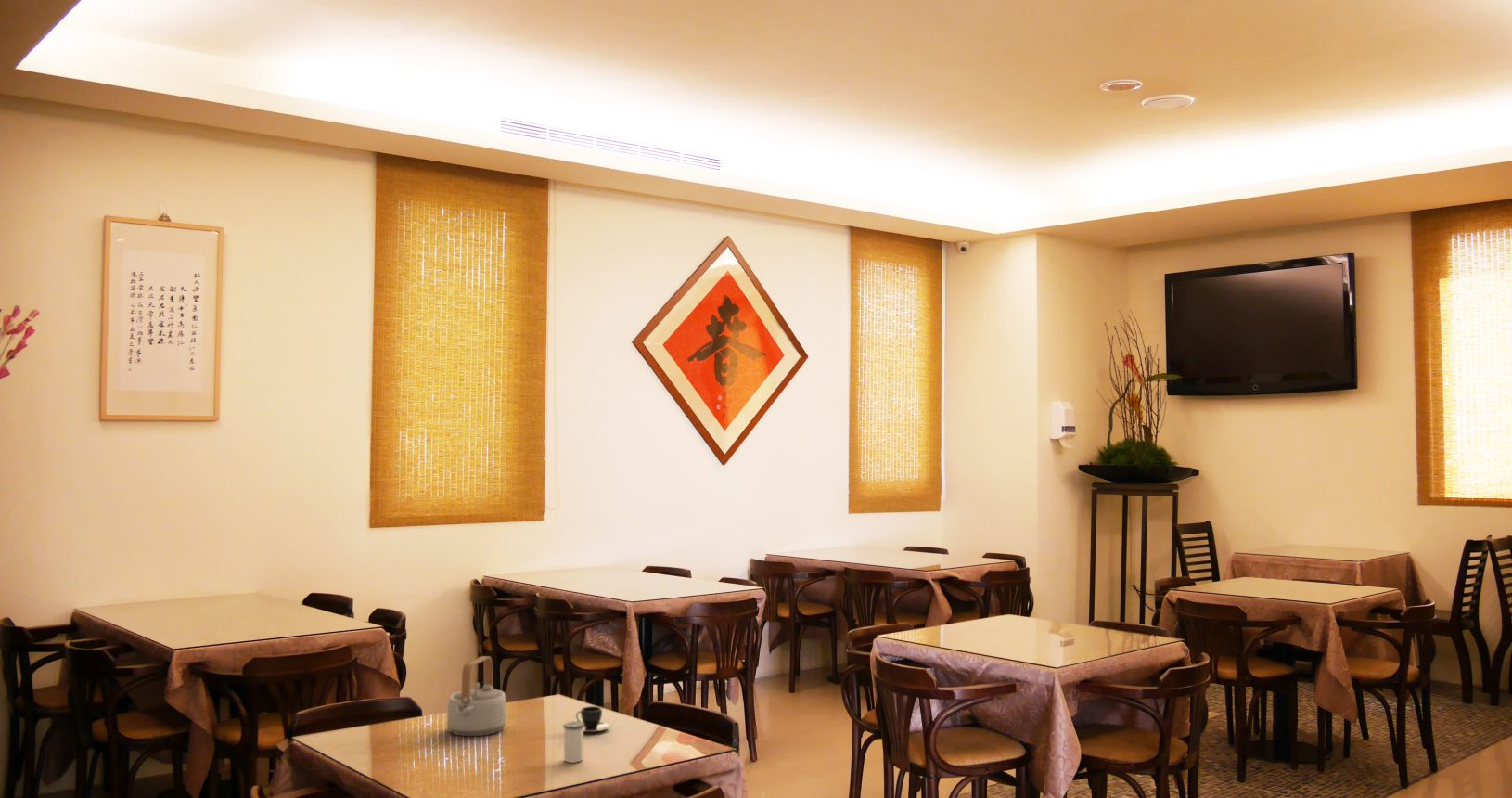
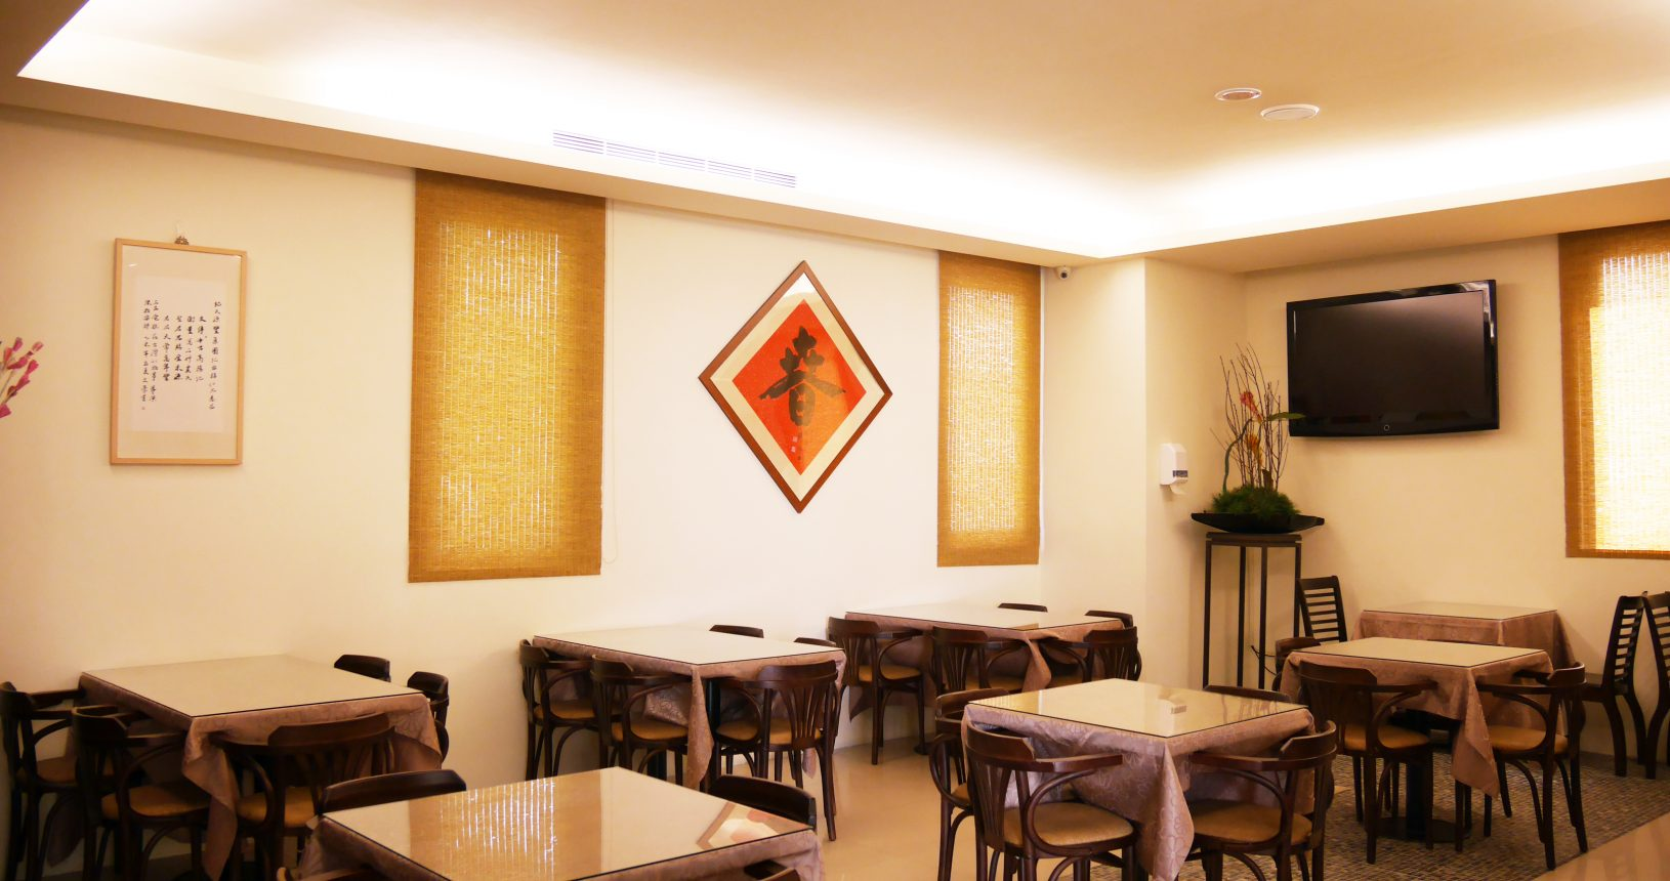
- salt shaker [563,720,584,764]
- teapot [446,655,507,738]
- teacup [575,705,610,733]
